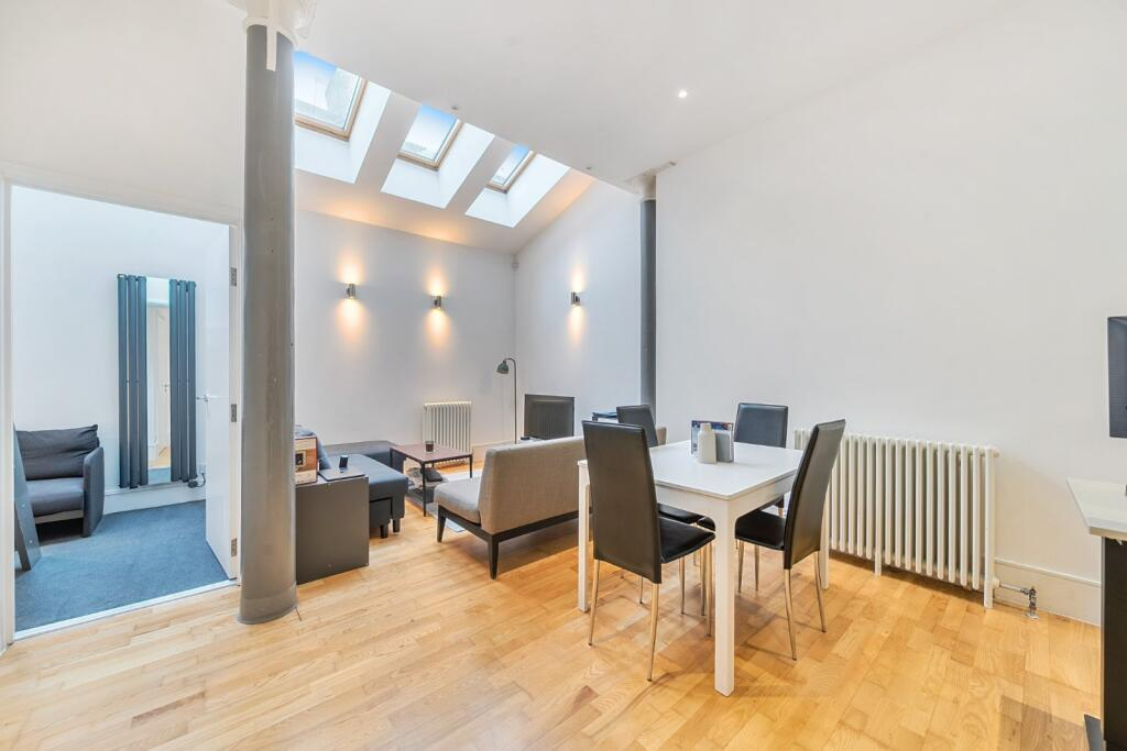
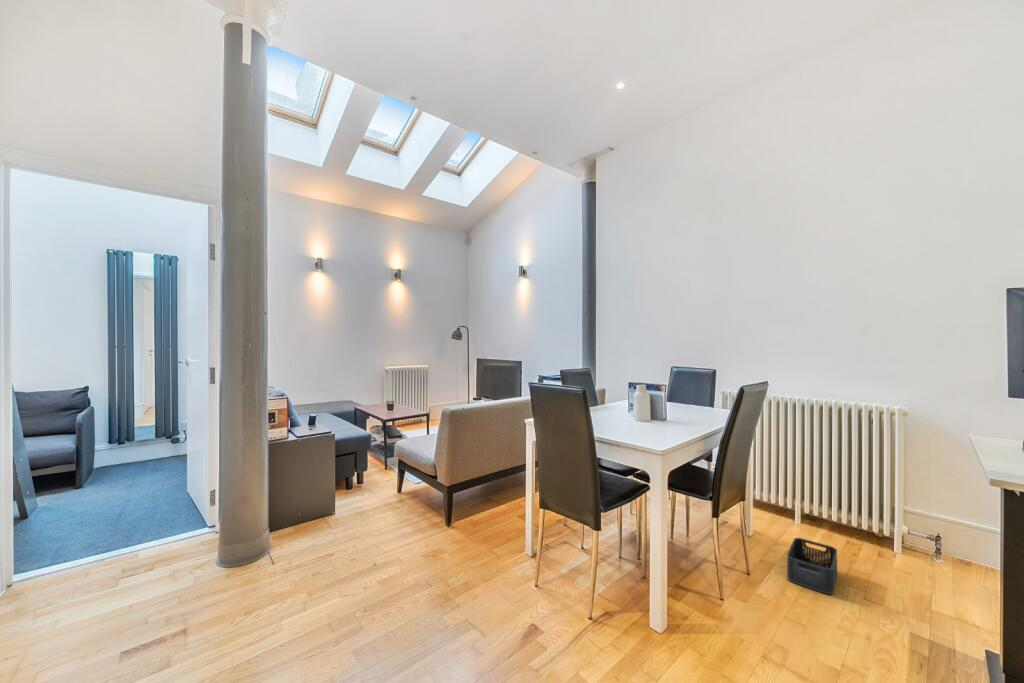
+ storage bin [786,537,838,595]
